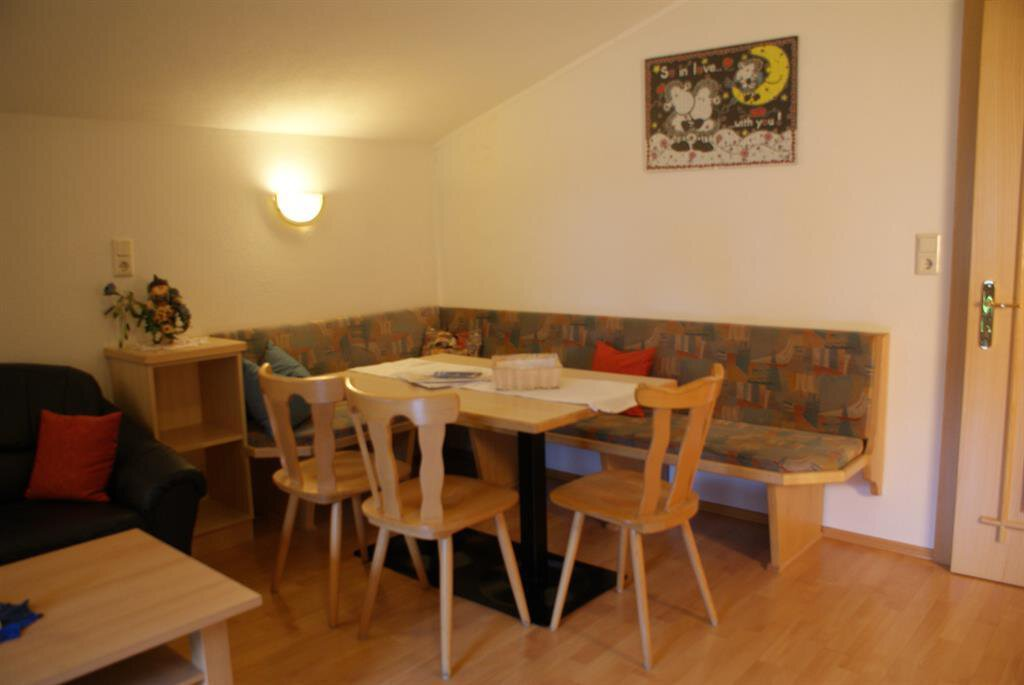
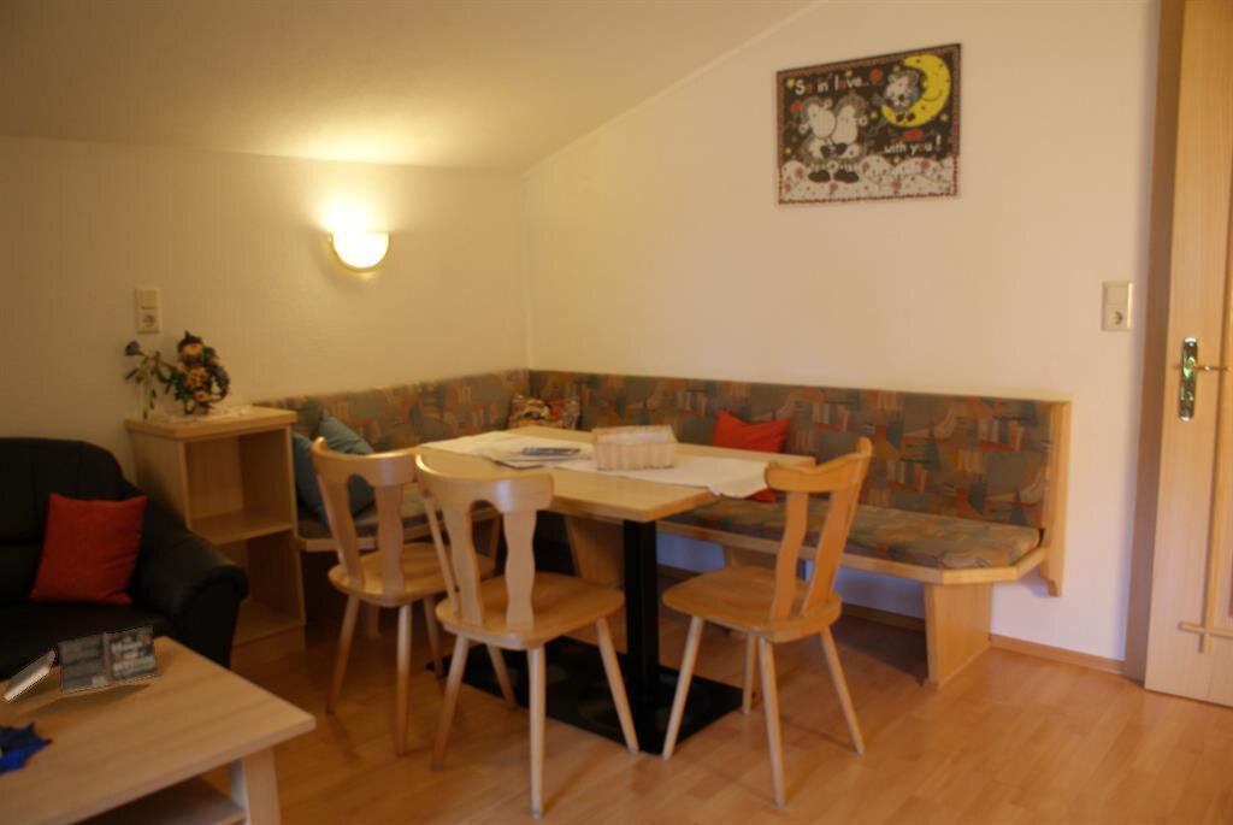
+ paperback book [1,624,159,702]
